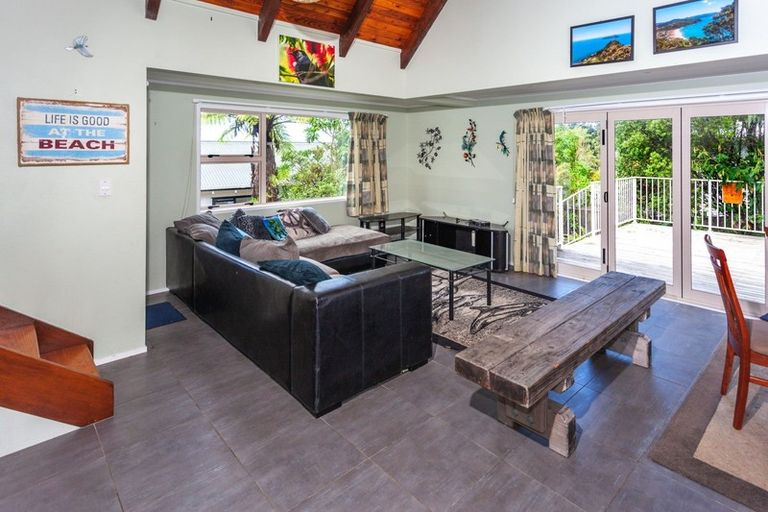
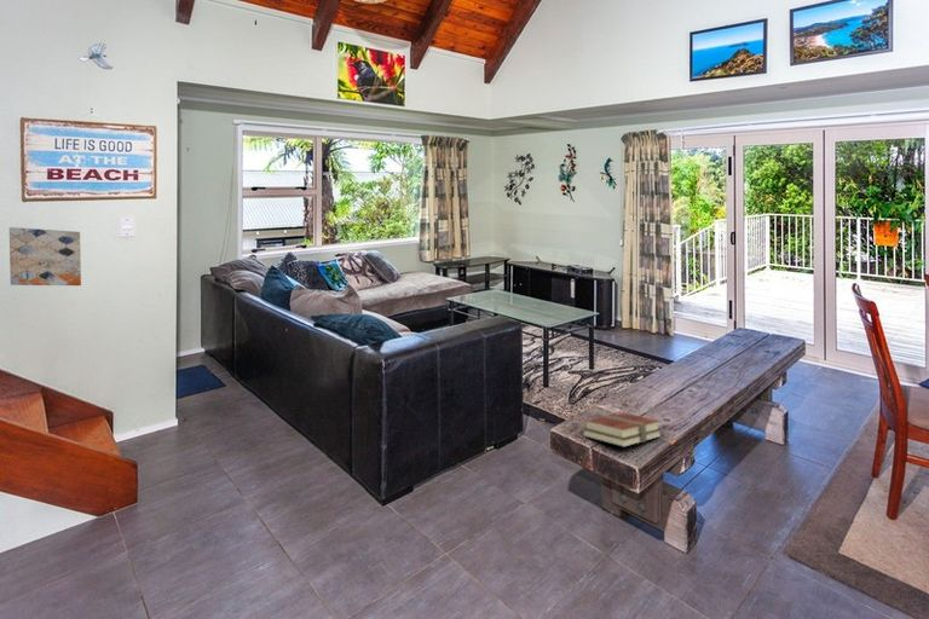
+ wall art [8,226,82,287]
+ books [582,412,663,449]
